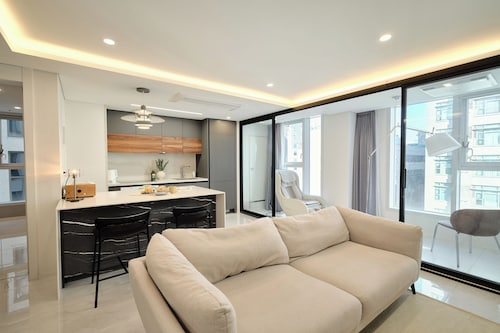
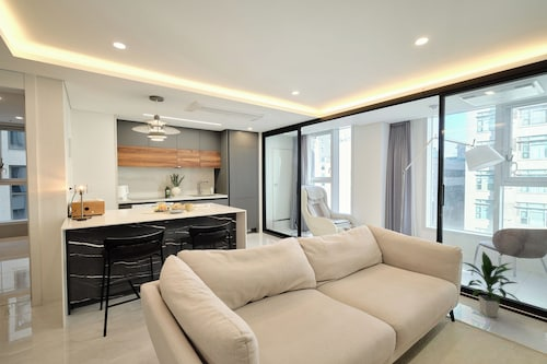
+ indoor plant [462,250,523,318]
